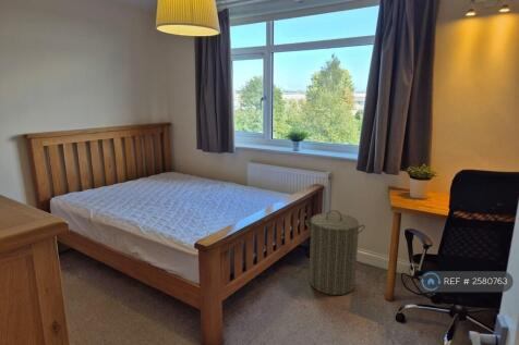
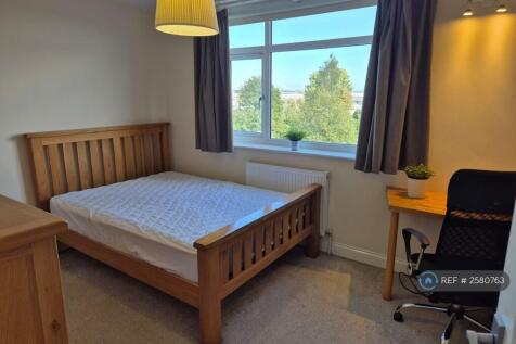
- laundry hamper [304,209,366,296]
